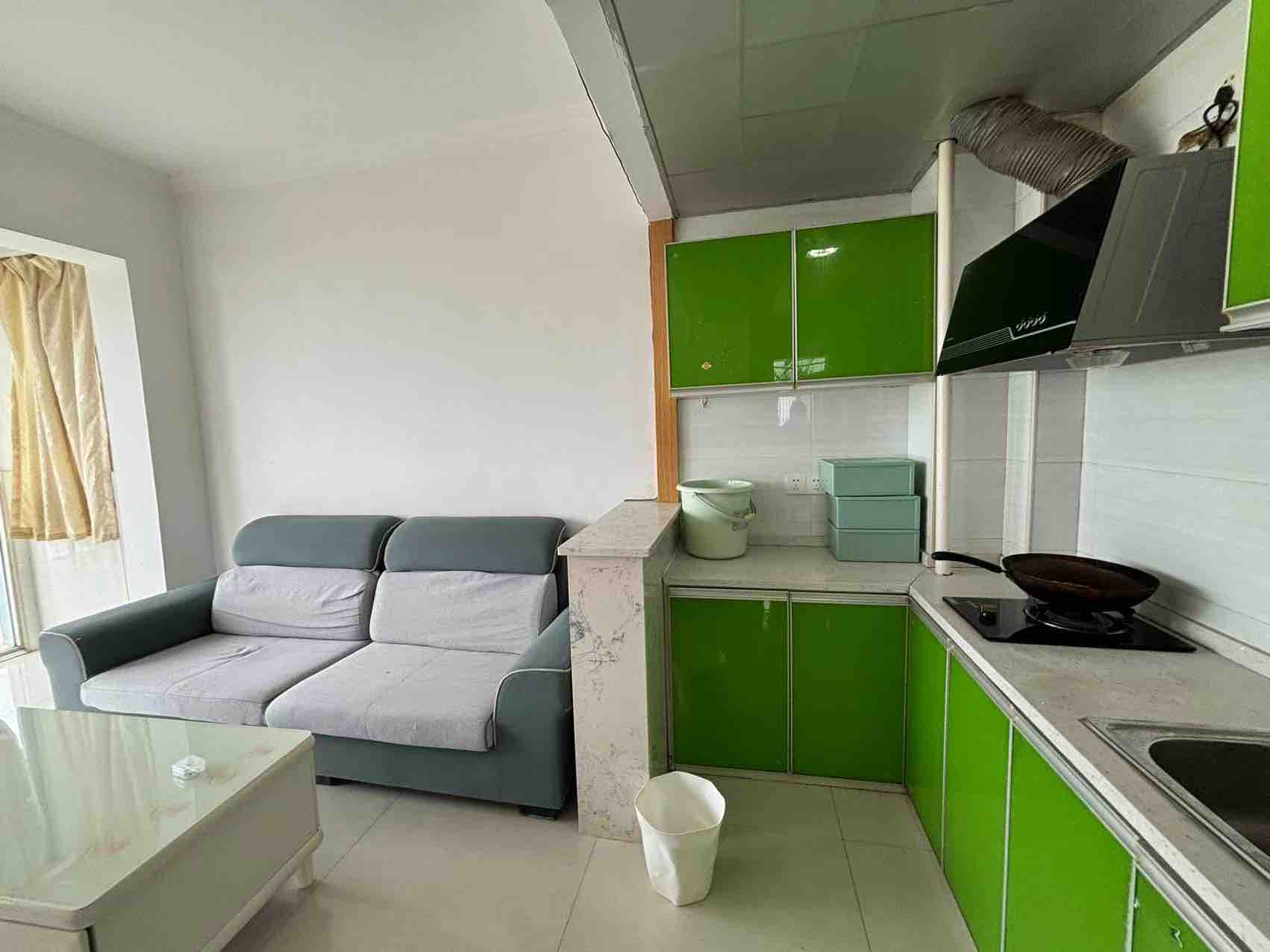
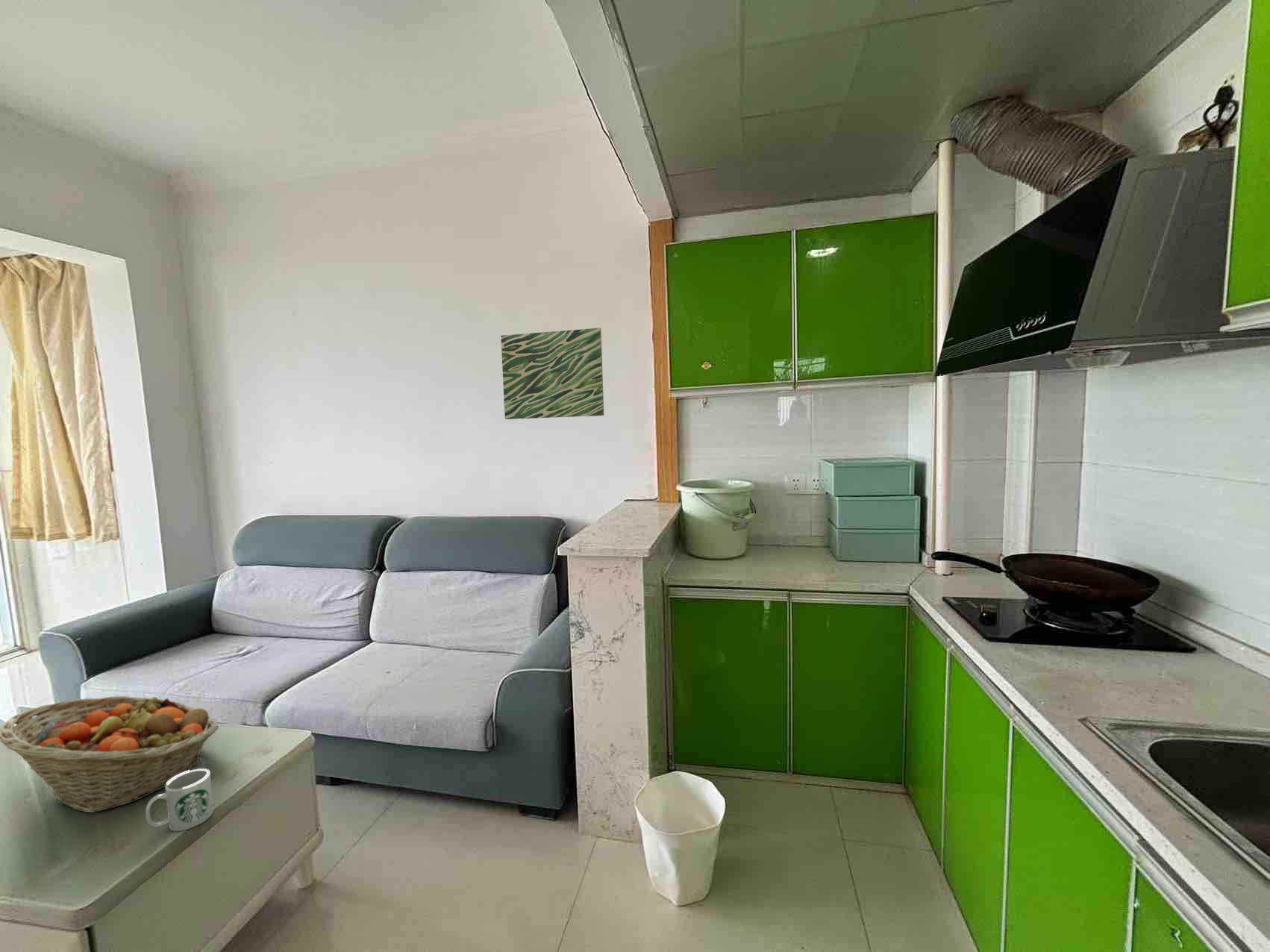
+ wall art [500,327,604,420]
+ fruit basket [0,695,219,813]
+ mug [145,768,215,832]
